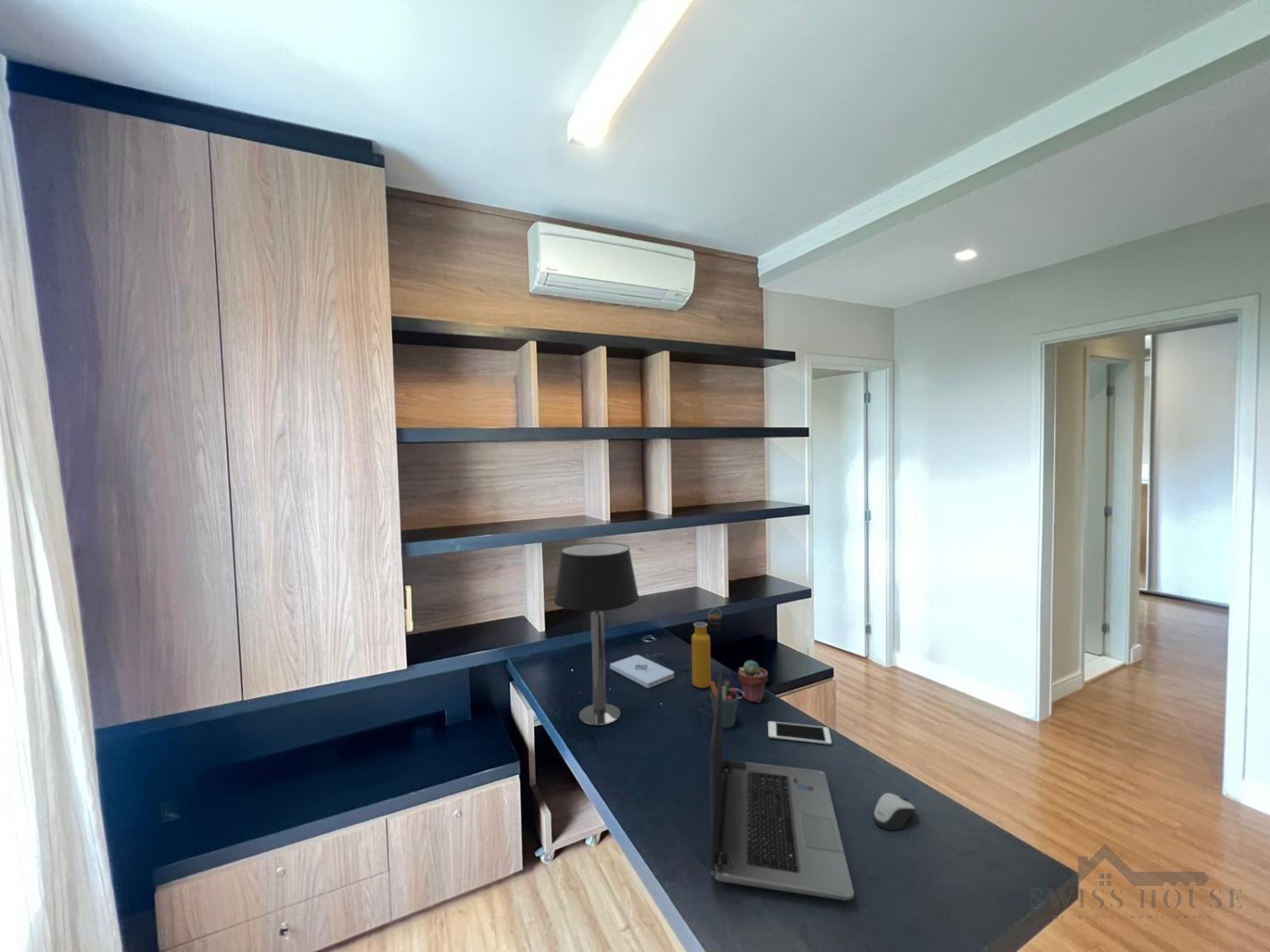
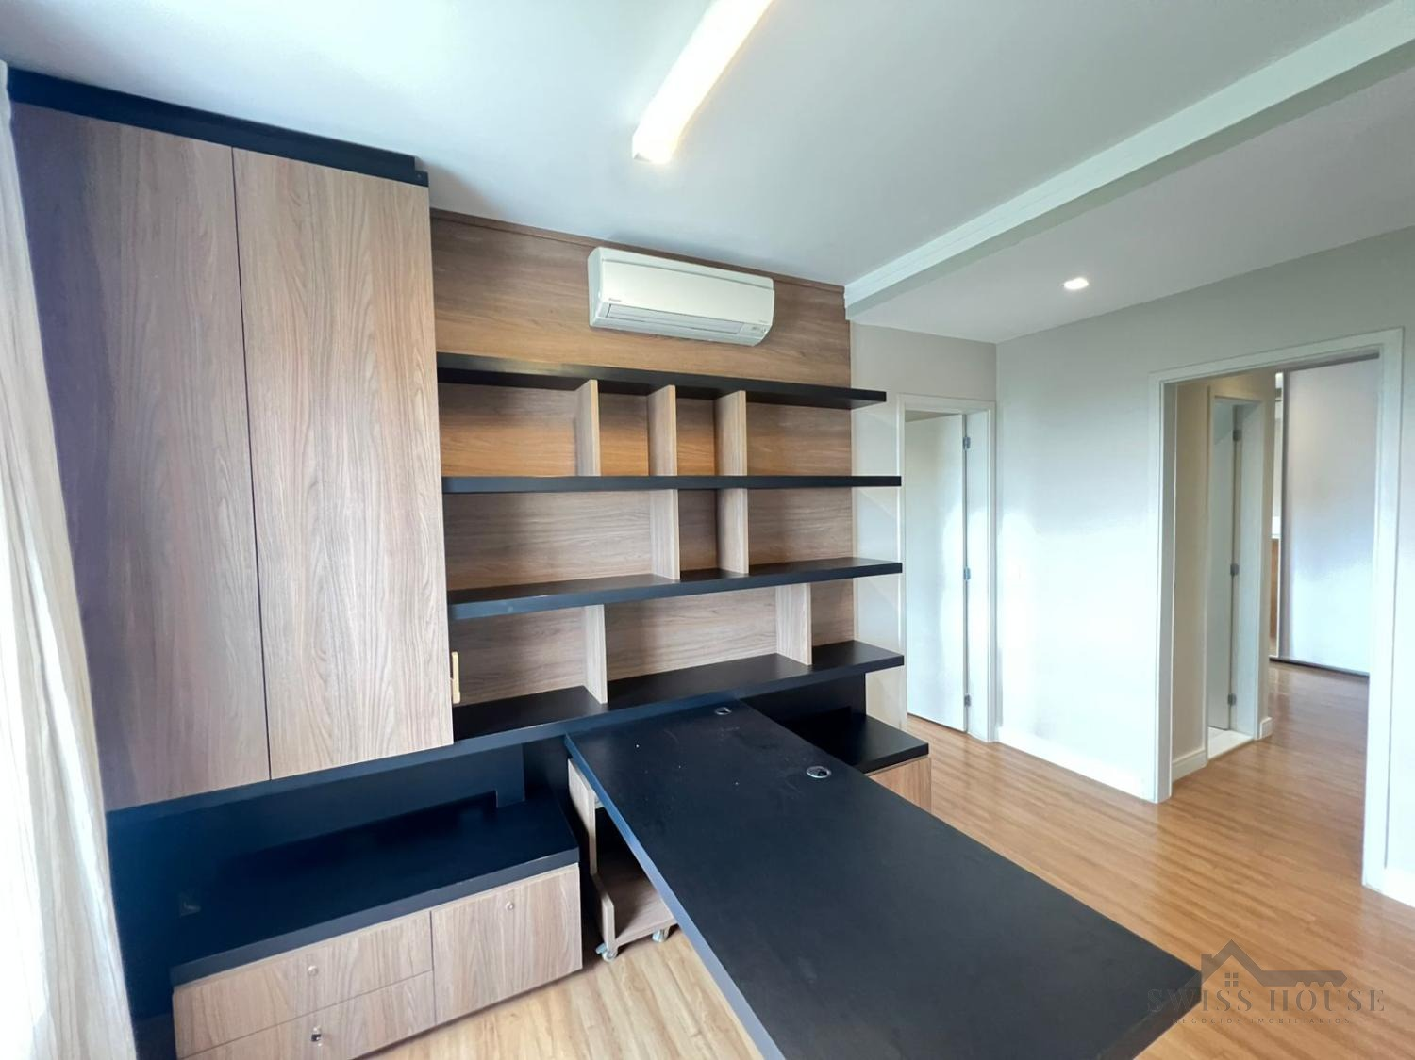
- pen holder [710,680,739,729]
- water bottle [691,607,722,689]
- potted succulent [737,659,769,704]
- table lamp [553,542,640,726]
- laptop computer [709,669,855,901]
- computer mouse [873,792,916,830]
- cell phone [767,720,832,746]
- notepad [609,654,675,689]
